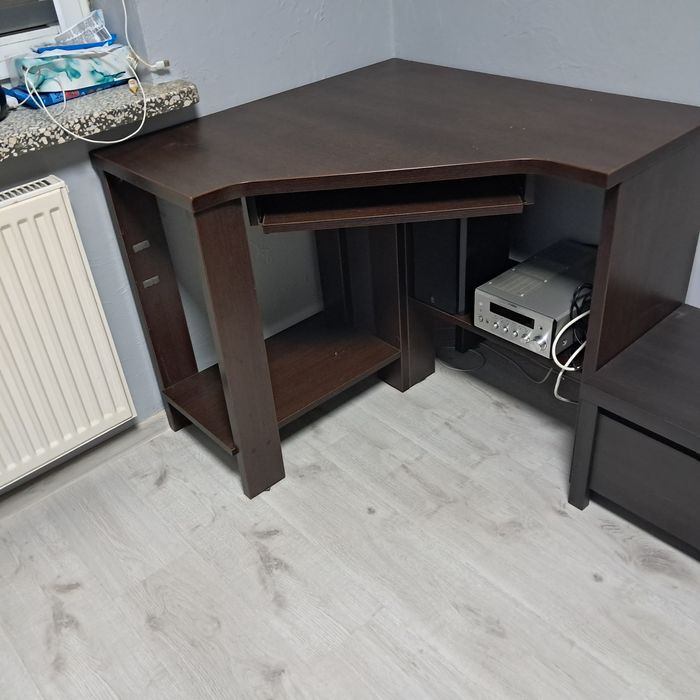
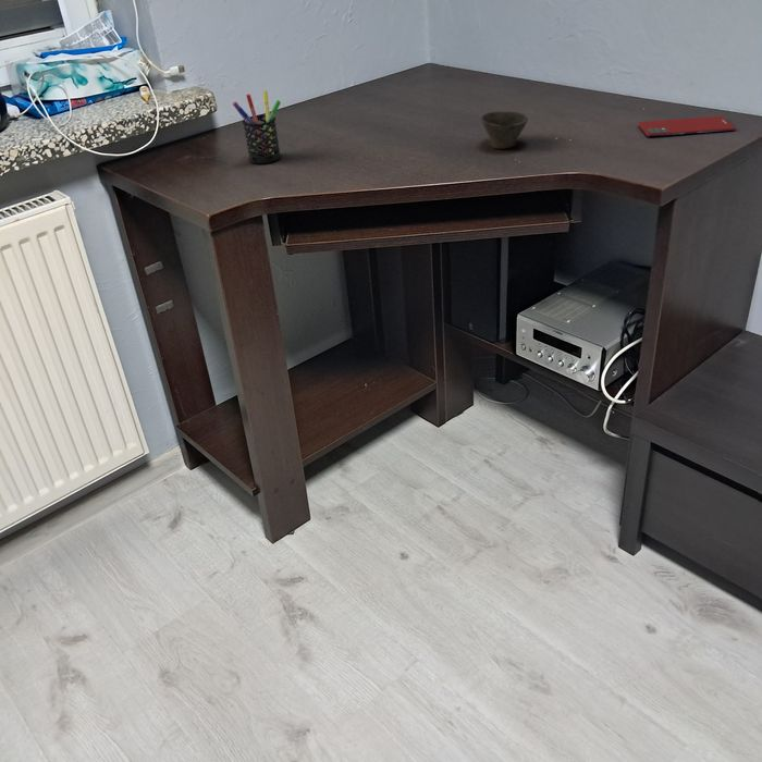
+ cup [479,110,529,150]
+ pen holder [232,90,282,164]
+ smartphone [637,115,736,137]
